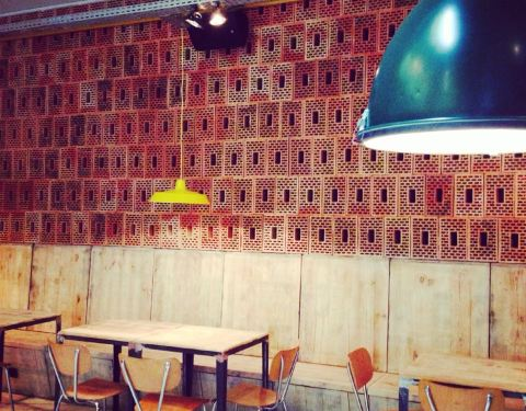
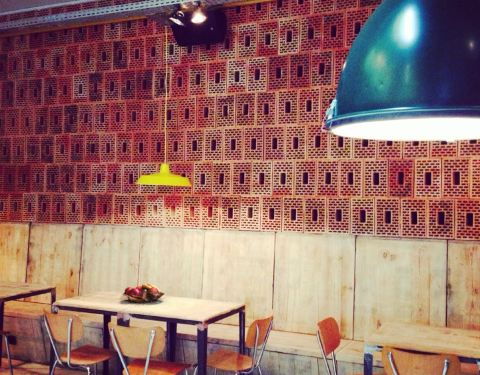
+ fruit basket [121,283,166,304]
